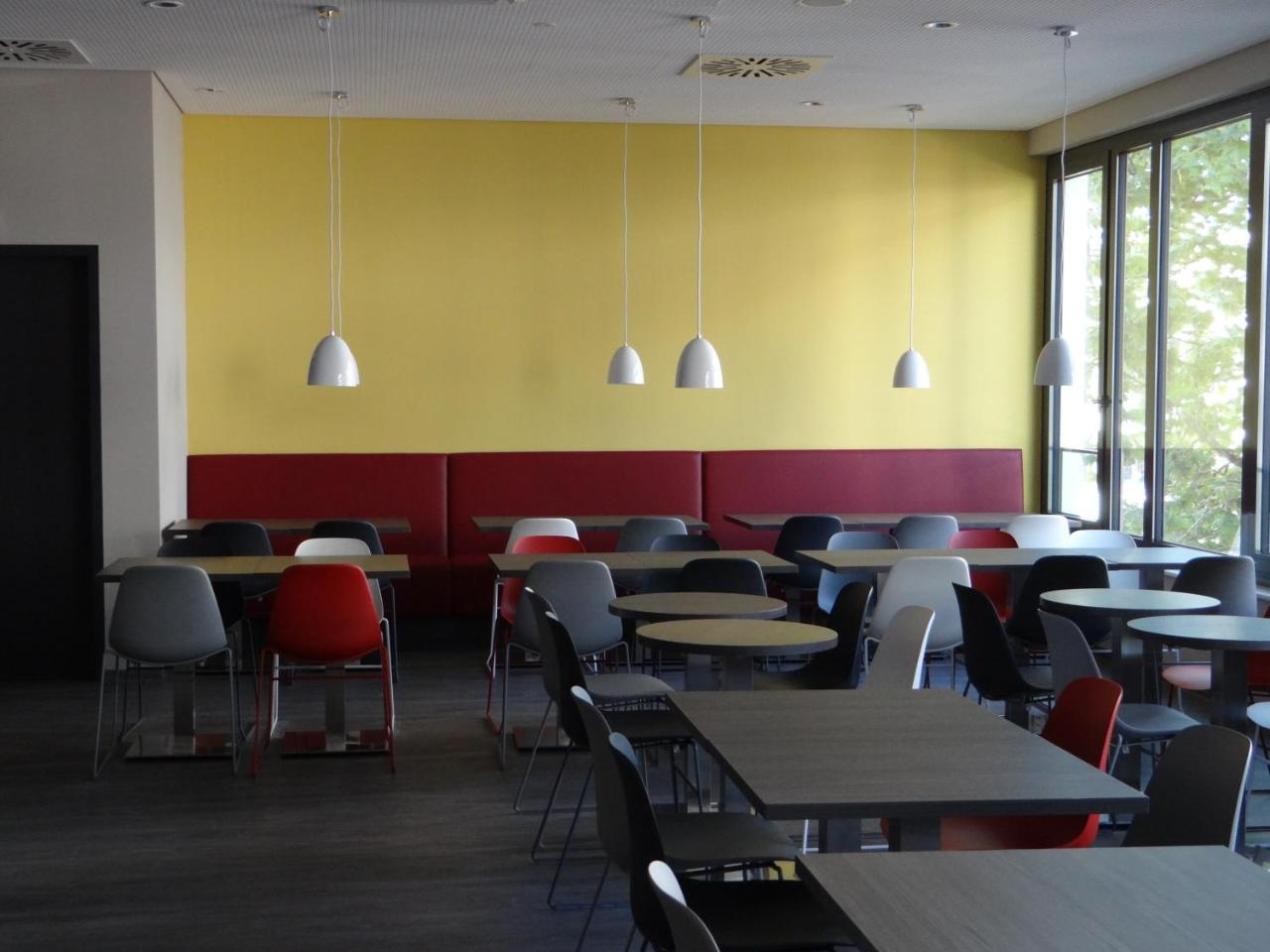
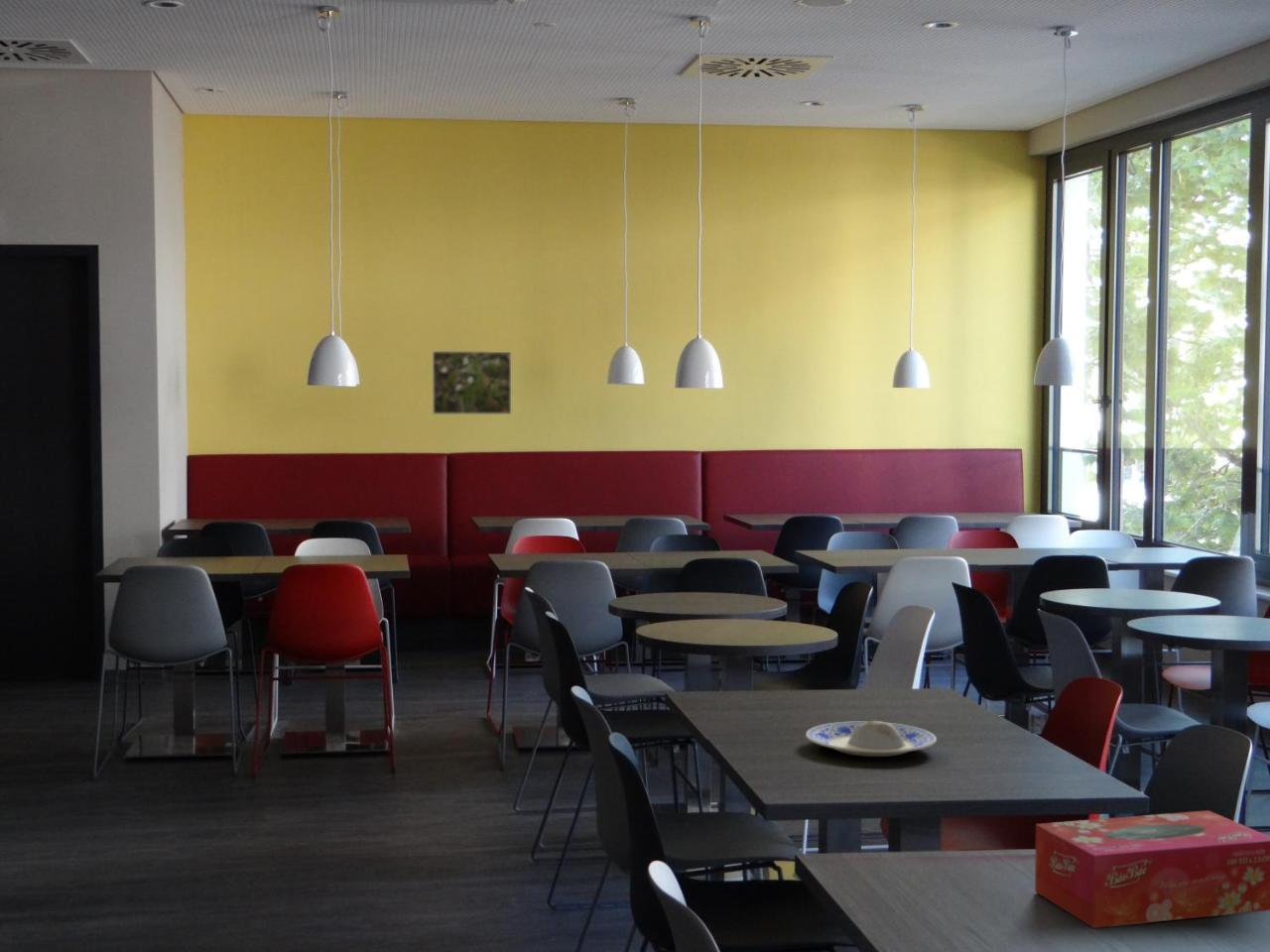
+ plate [805,720,938,758]
+ tissue box [1034,809,1270,929]
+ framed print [432,350,512,416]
